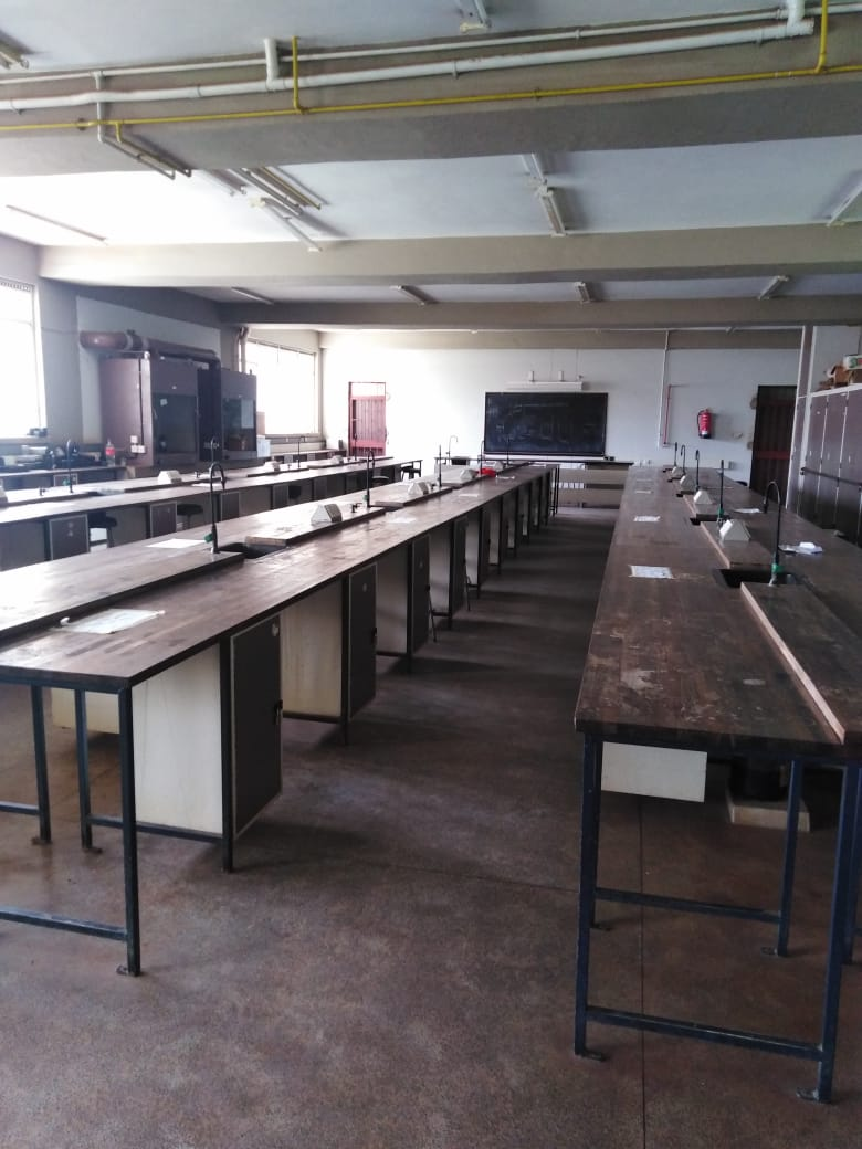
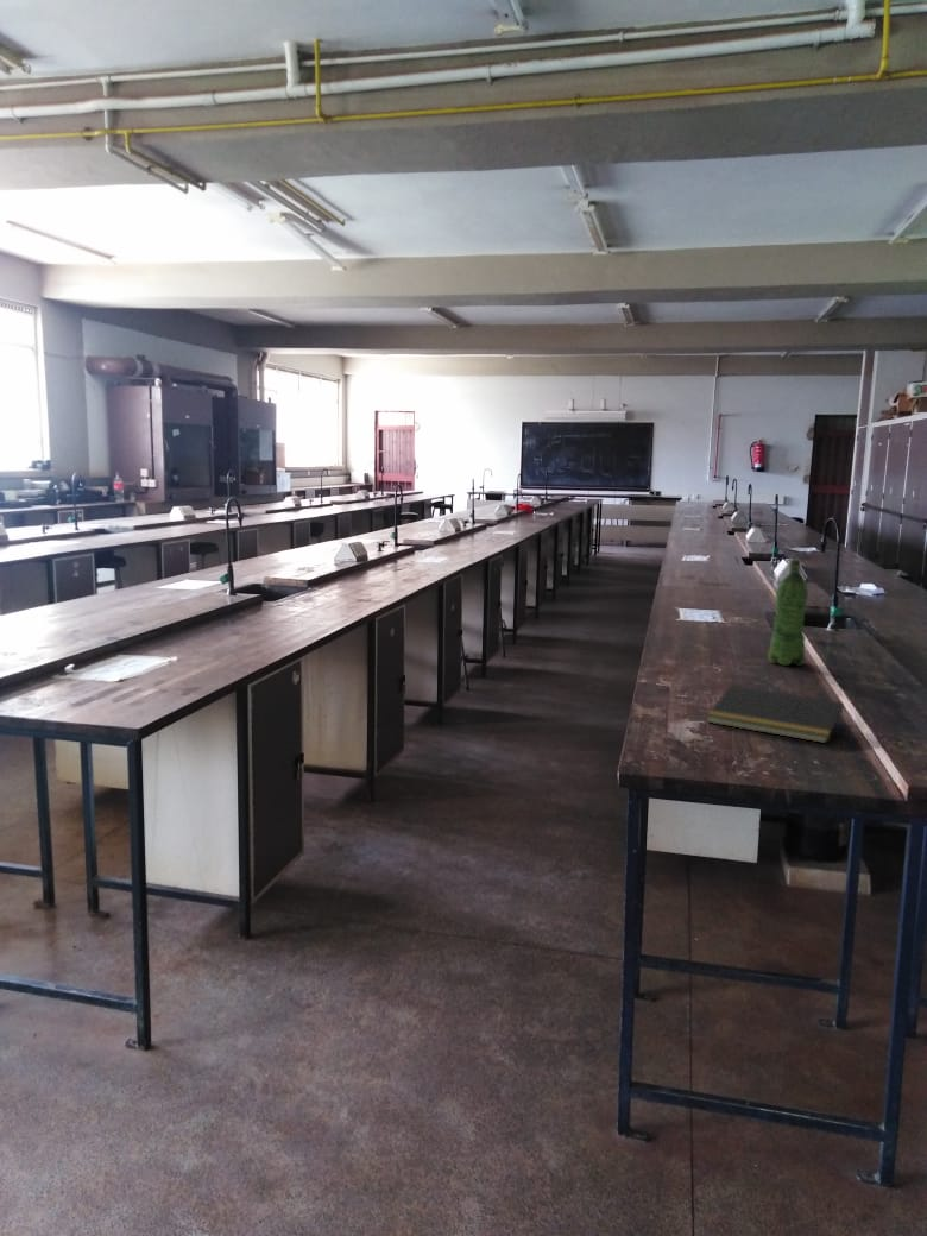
+ plastic bottle [767,559,809,666]
+ notepad [706,685,845,744]
